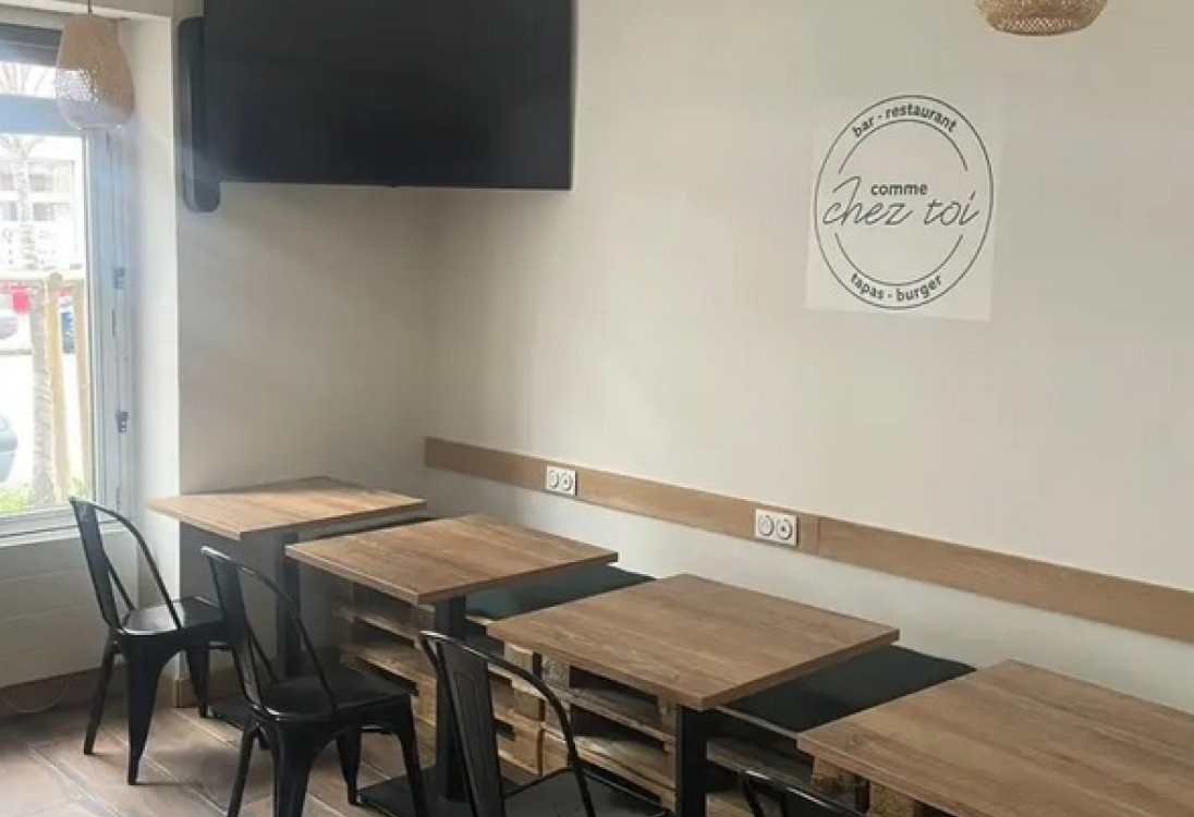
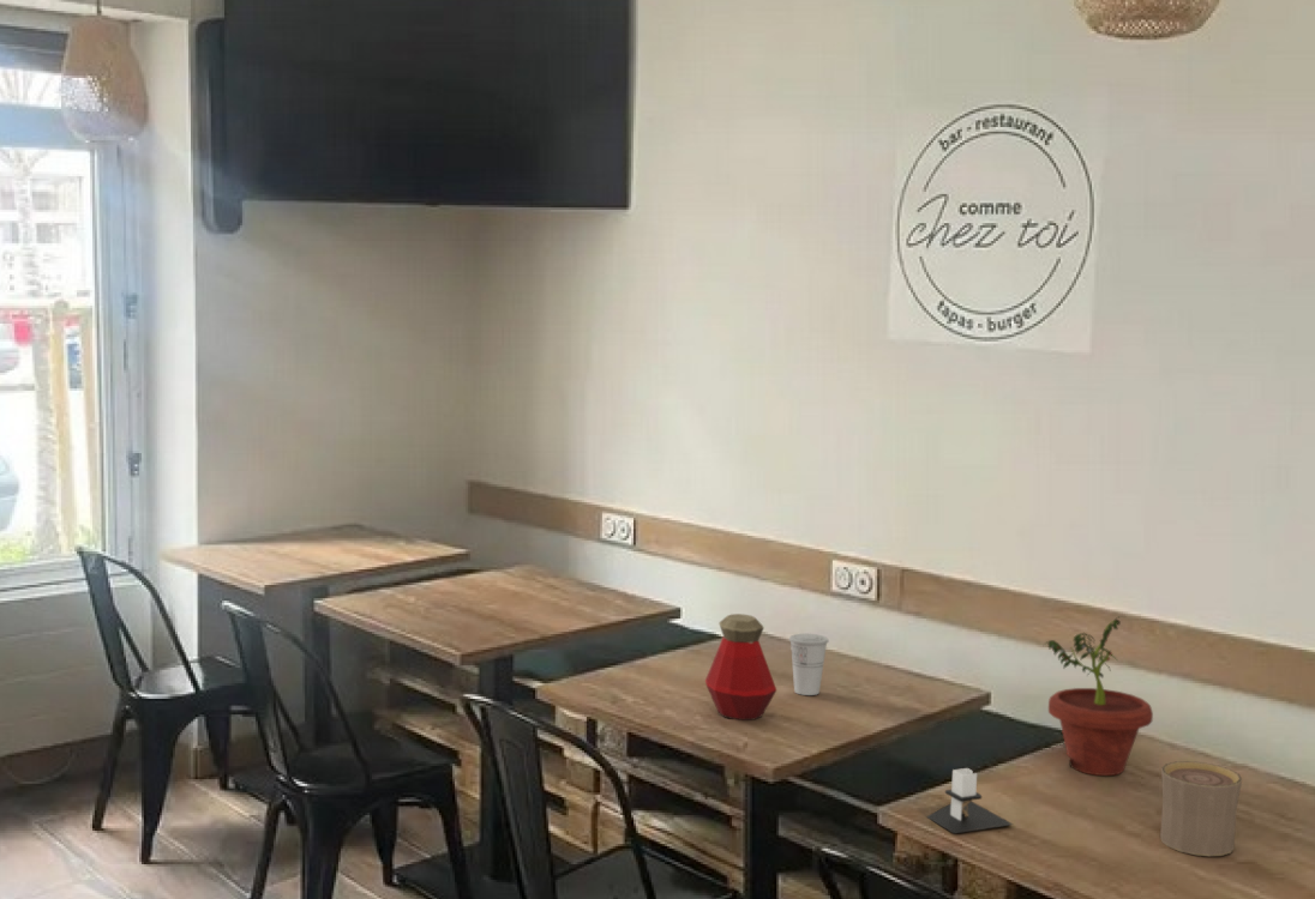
+ cup [1159,760,1243,857]
+ potted plant [1043,615,1154,777]
+ cup [788,633,829,696]
+ architectural model [925,767,1014,834]
+ bottle [704,613,777,722]
